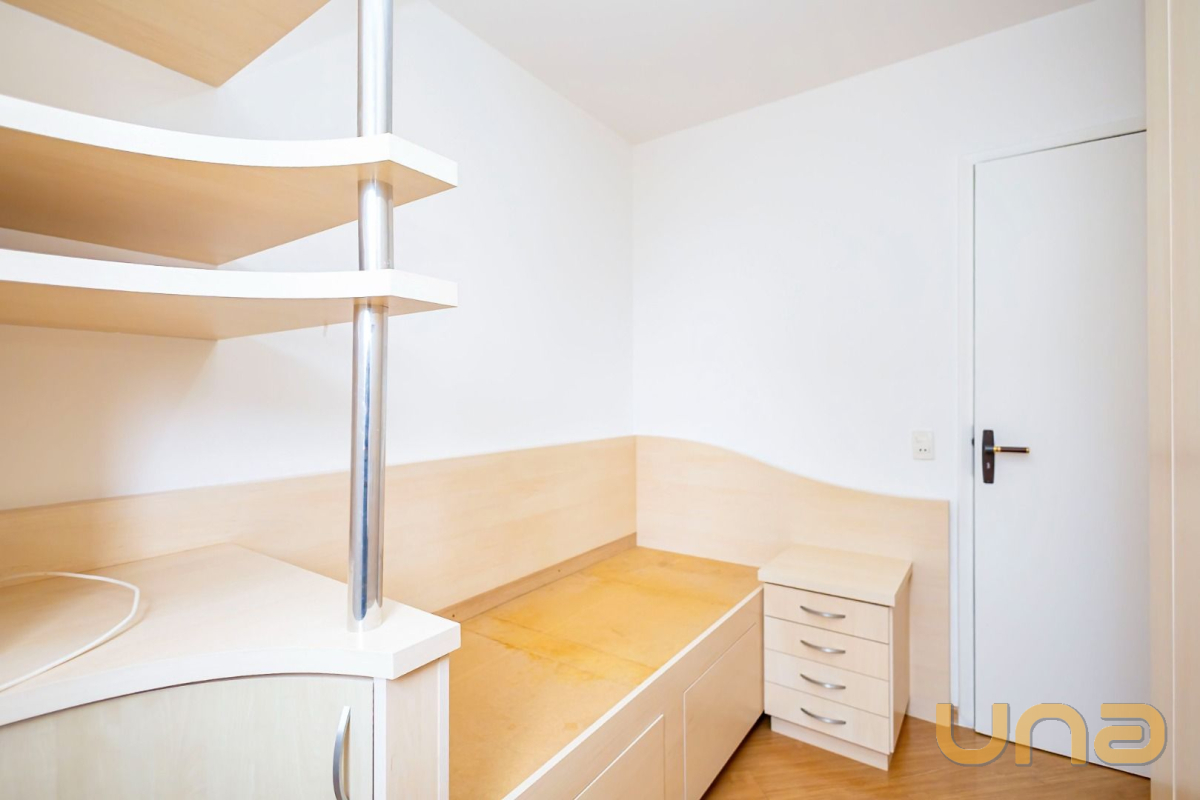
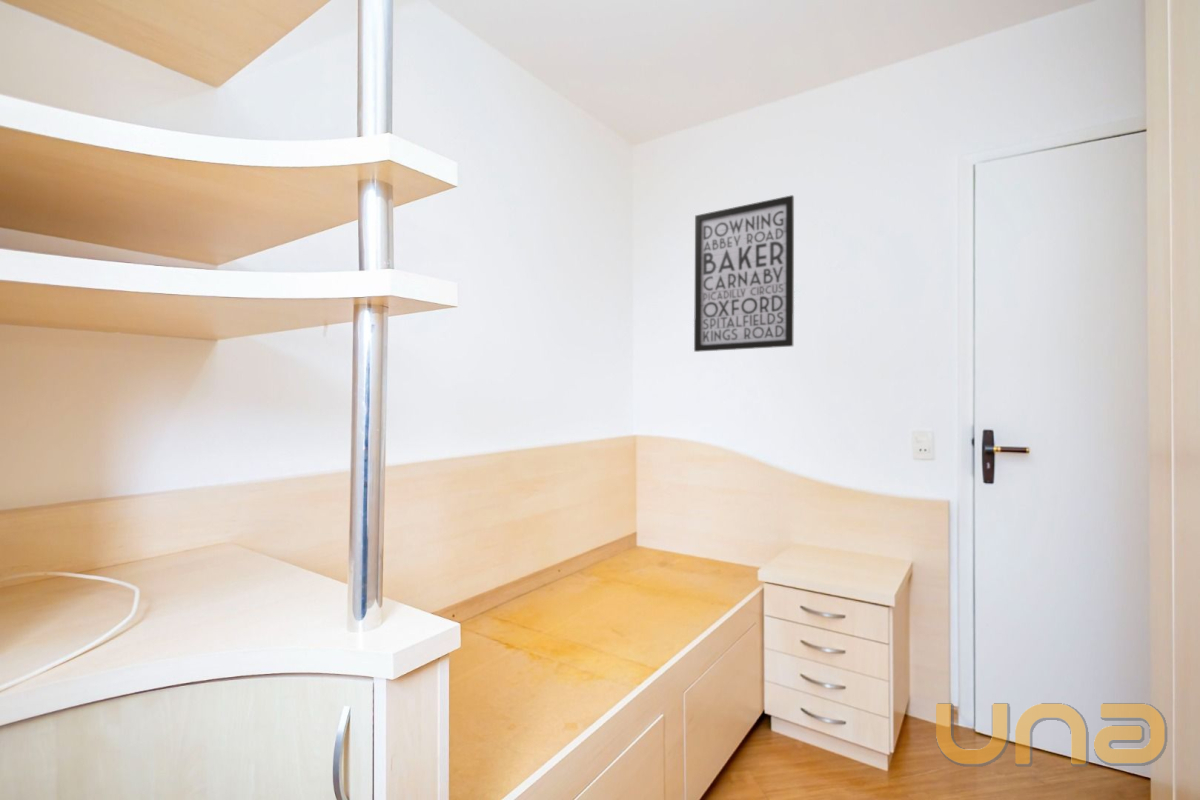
+ wall art [693,194,795,353]
